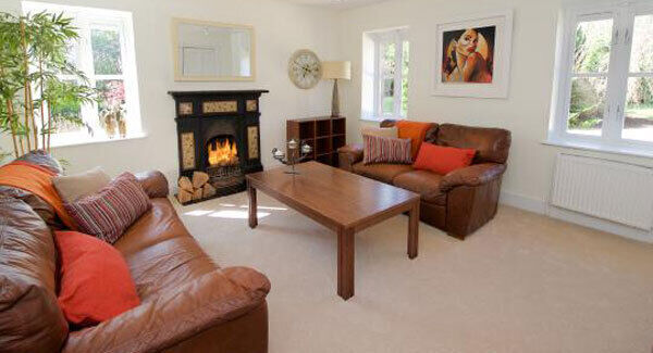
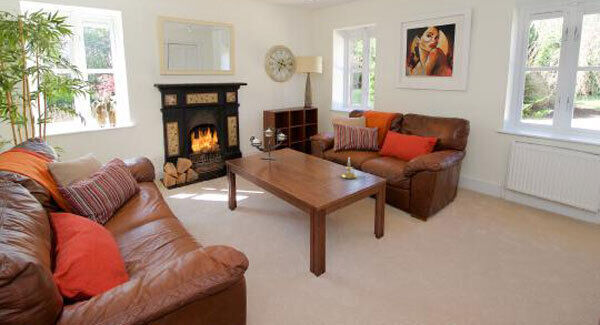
+ candle holder [339,158,359,180]
